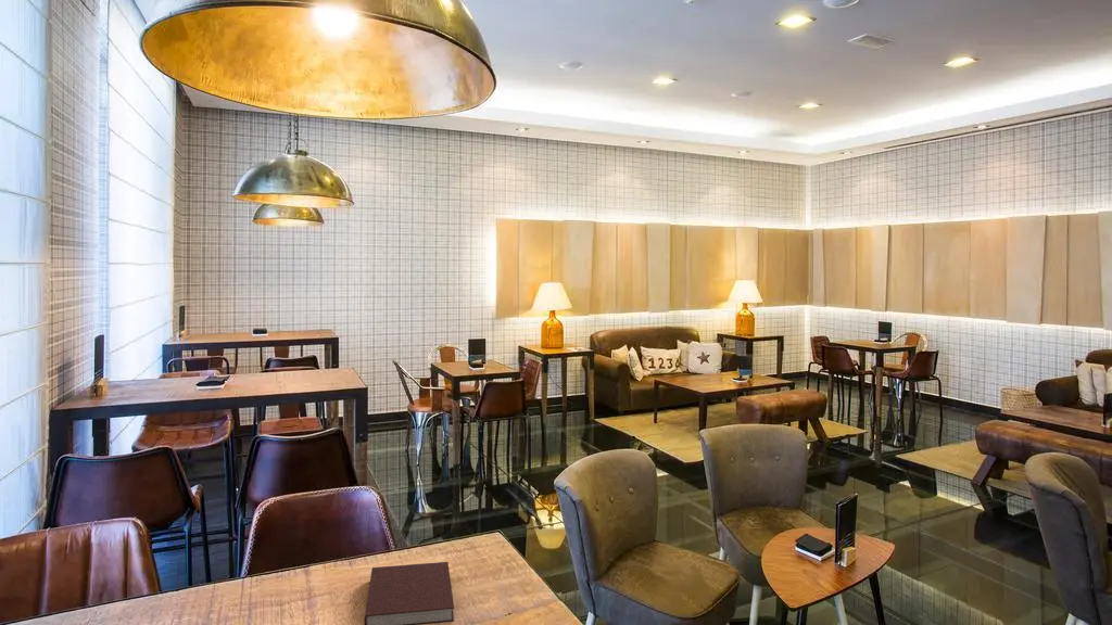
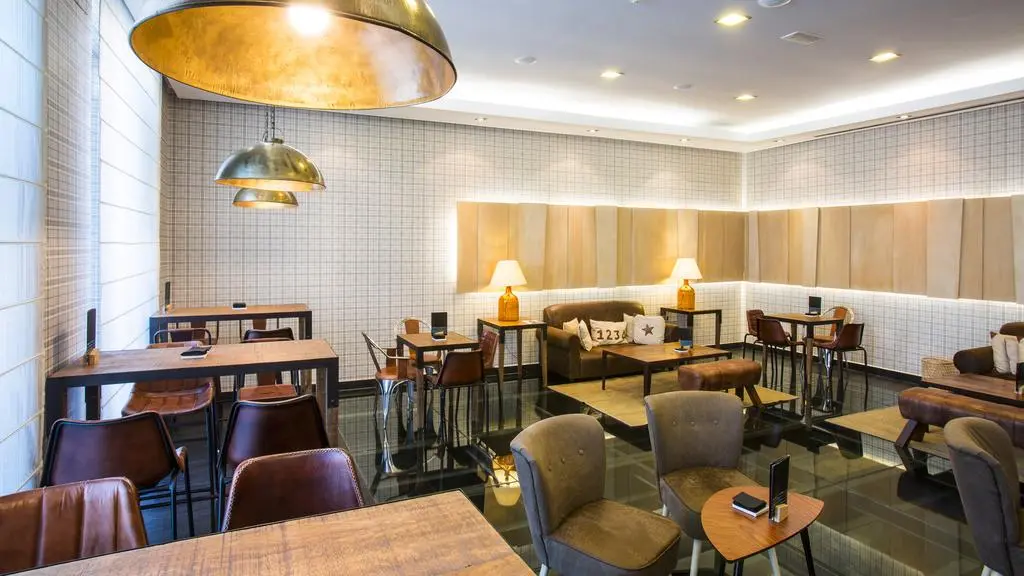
- notebook [363,561,455,625]
